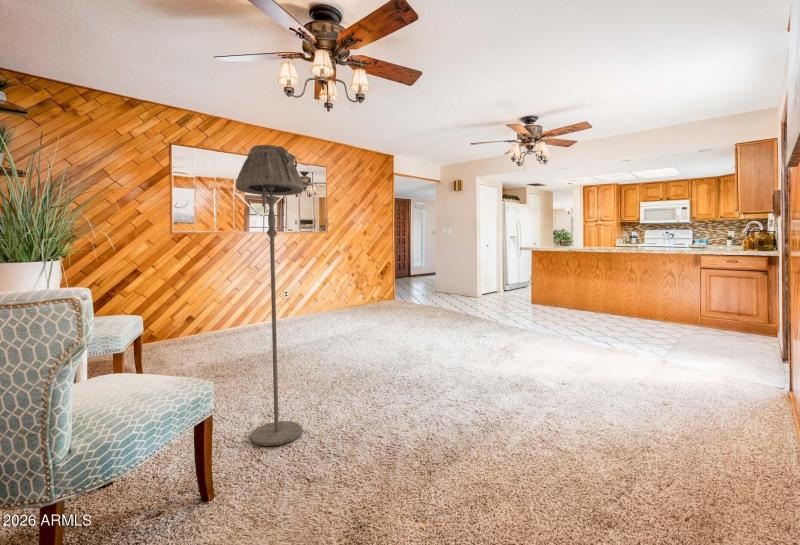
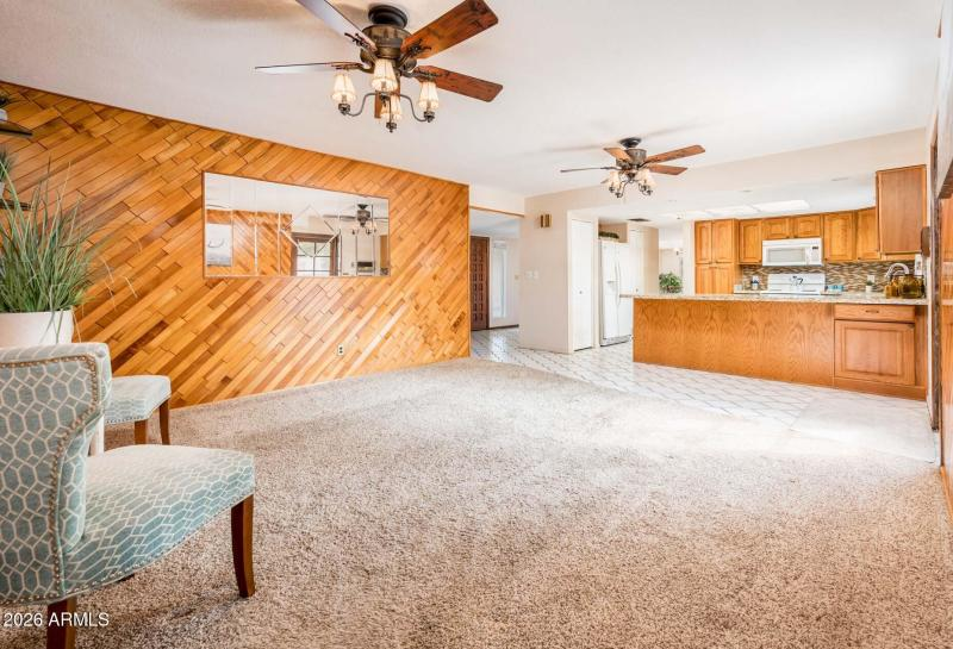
- floor lamp [235,144,305,447]
